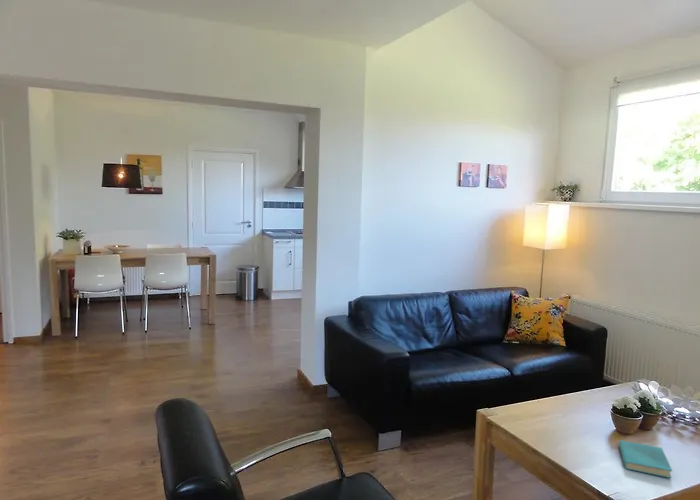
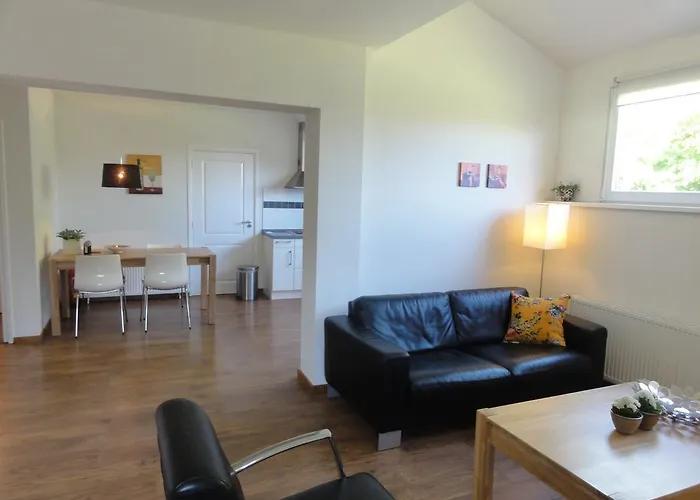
- book [618,439,673,479]
